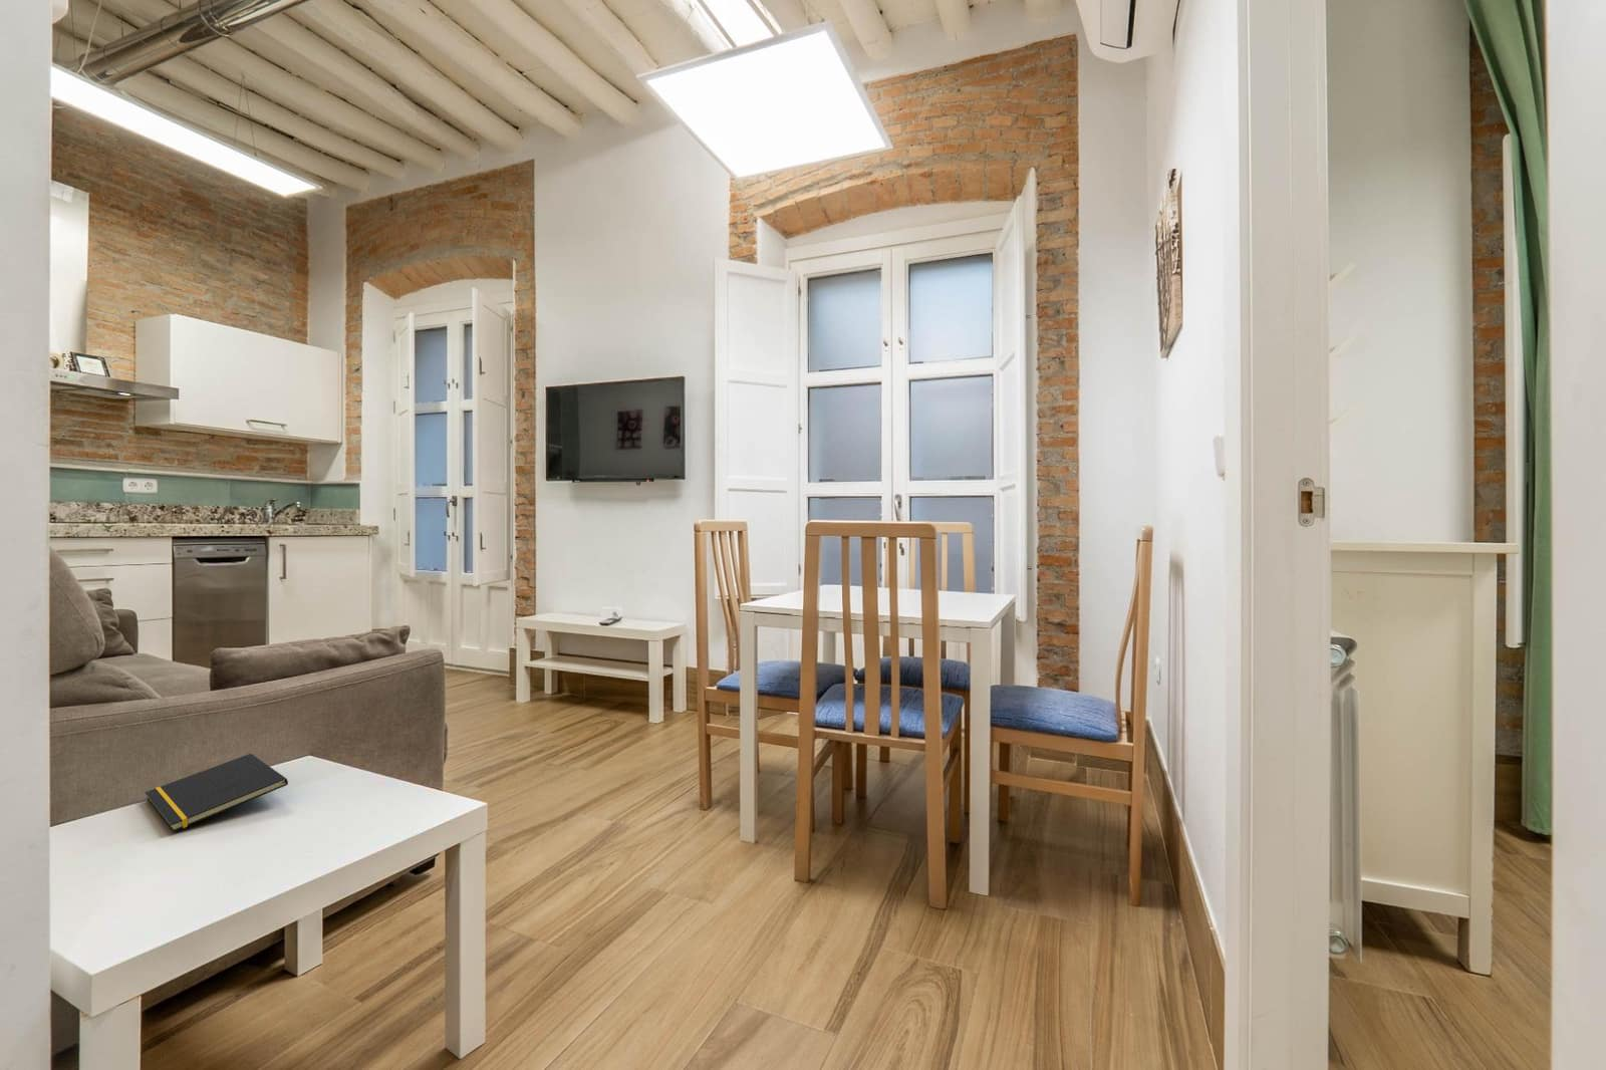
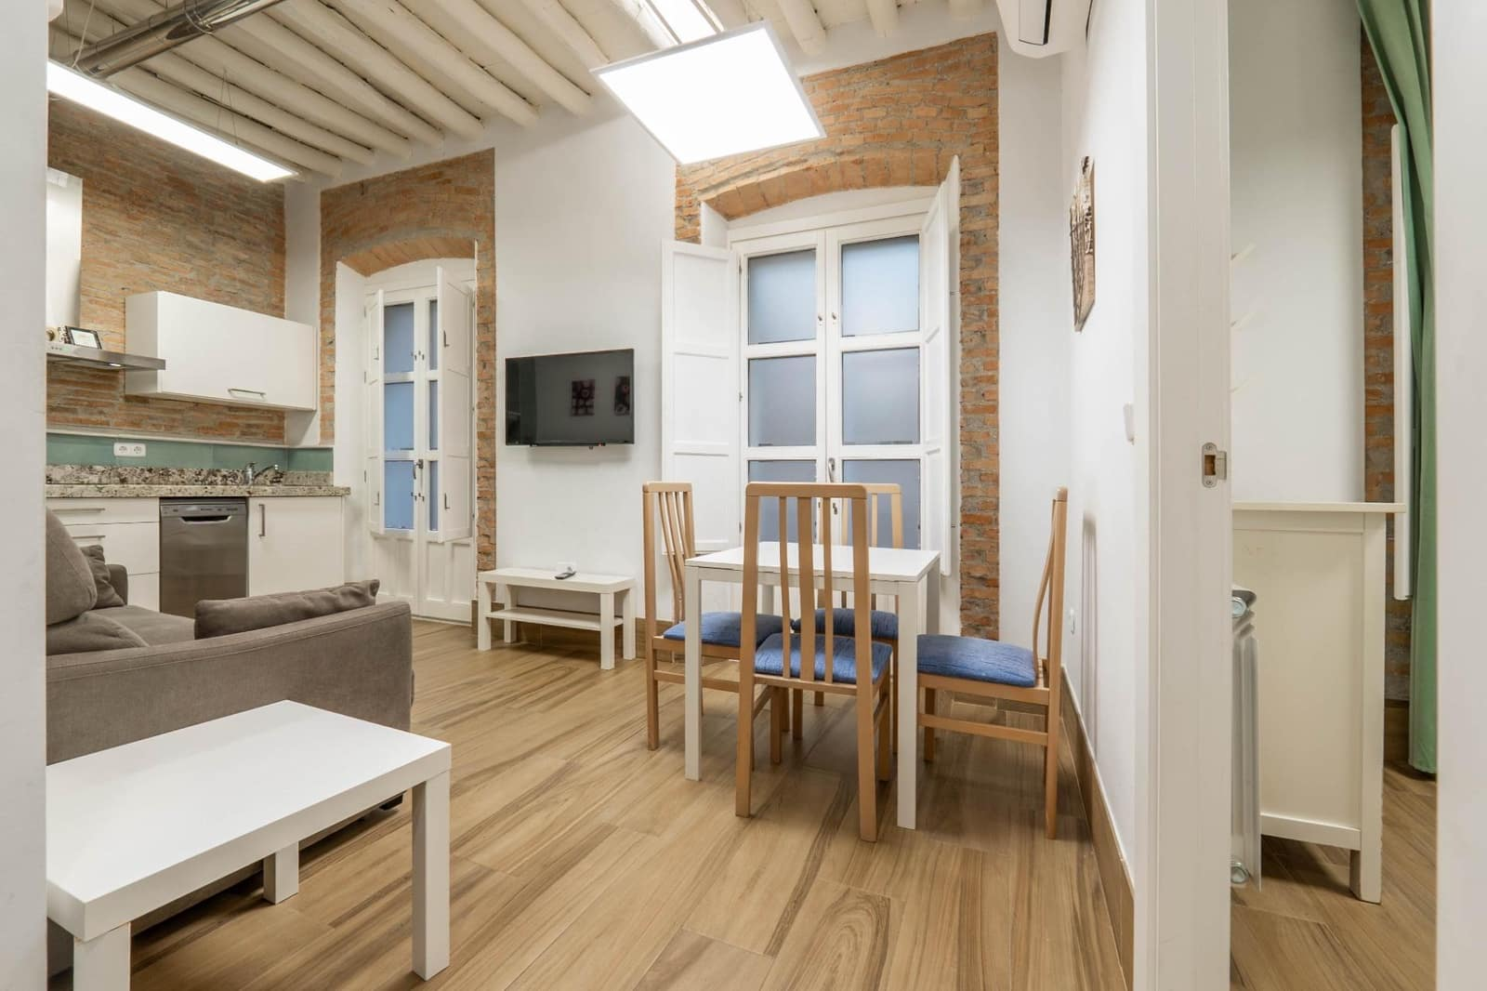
- notepad [144,752,289,832]
